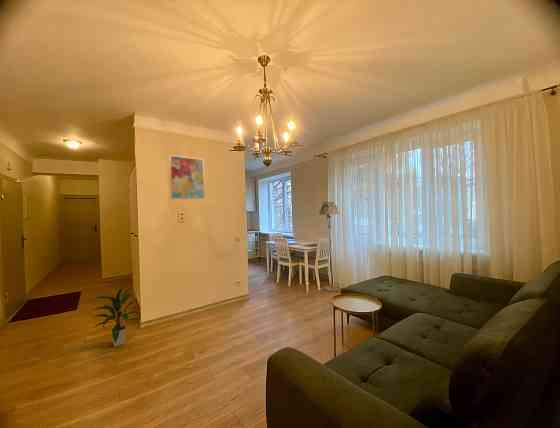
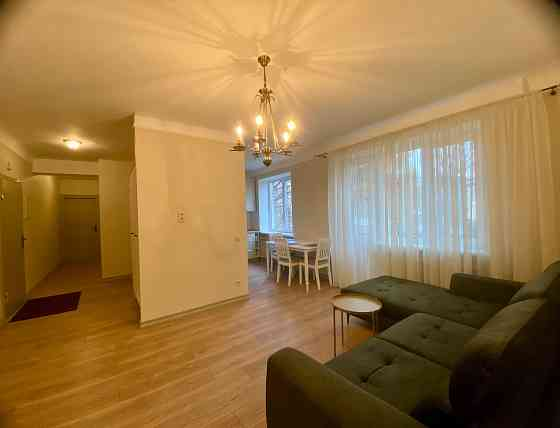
- wall art [168,154,206,200]
- indoor plant [90,285,141,348]
- floor lamp [318,201,341,293]
